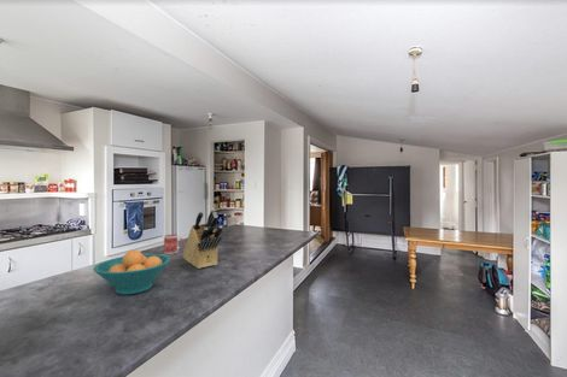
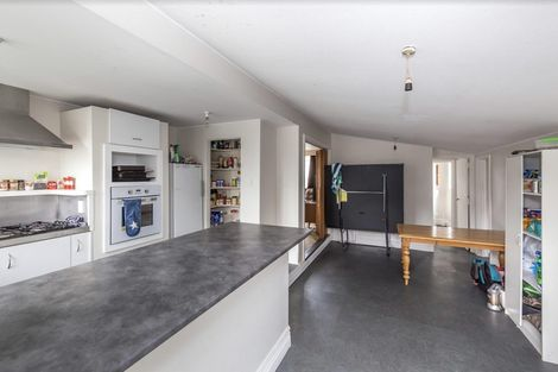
- knife block [181,207,224,270]
- fruit bowl [92,249,171,295]
- mug [163,234,186,255]
